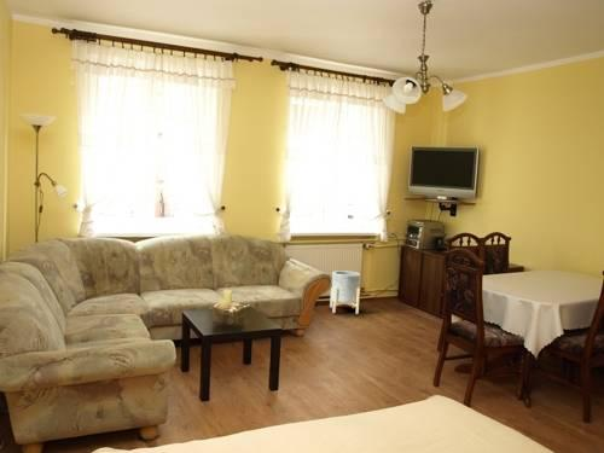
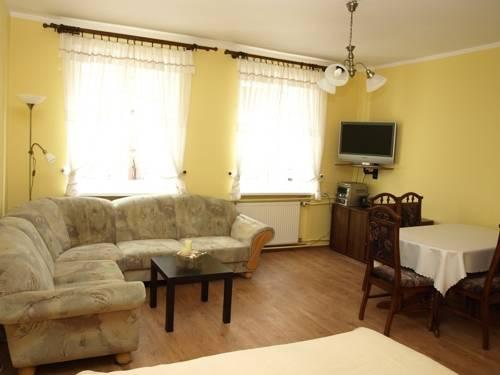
- planter [329,269,361,315]
